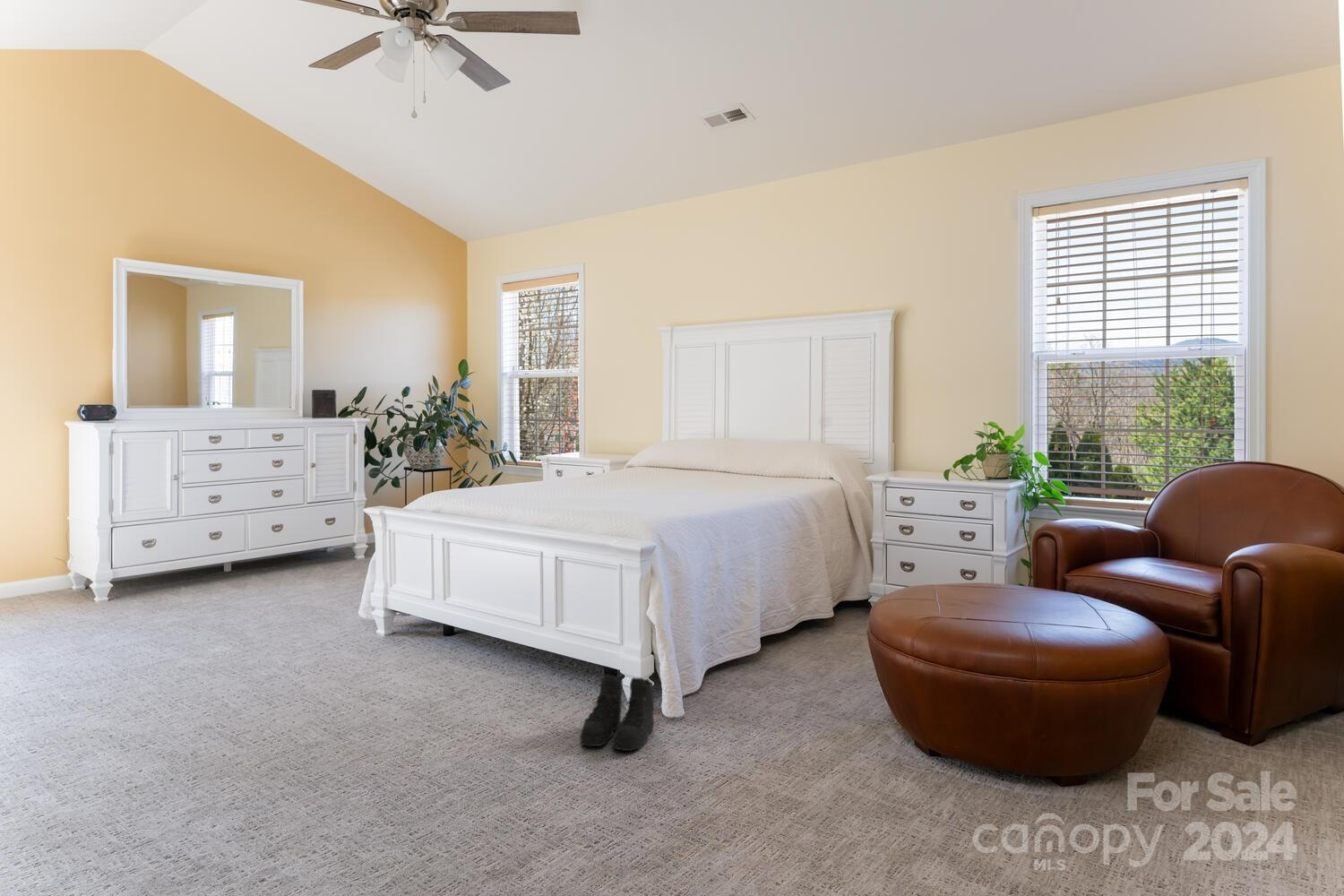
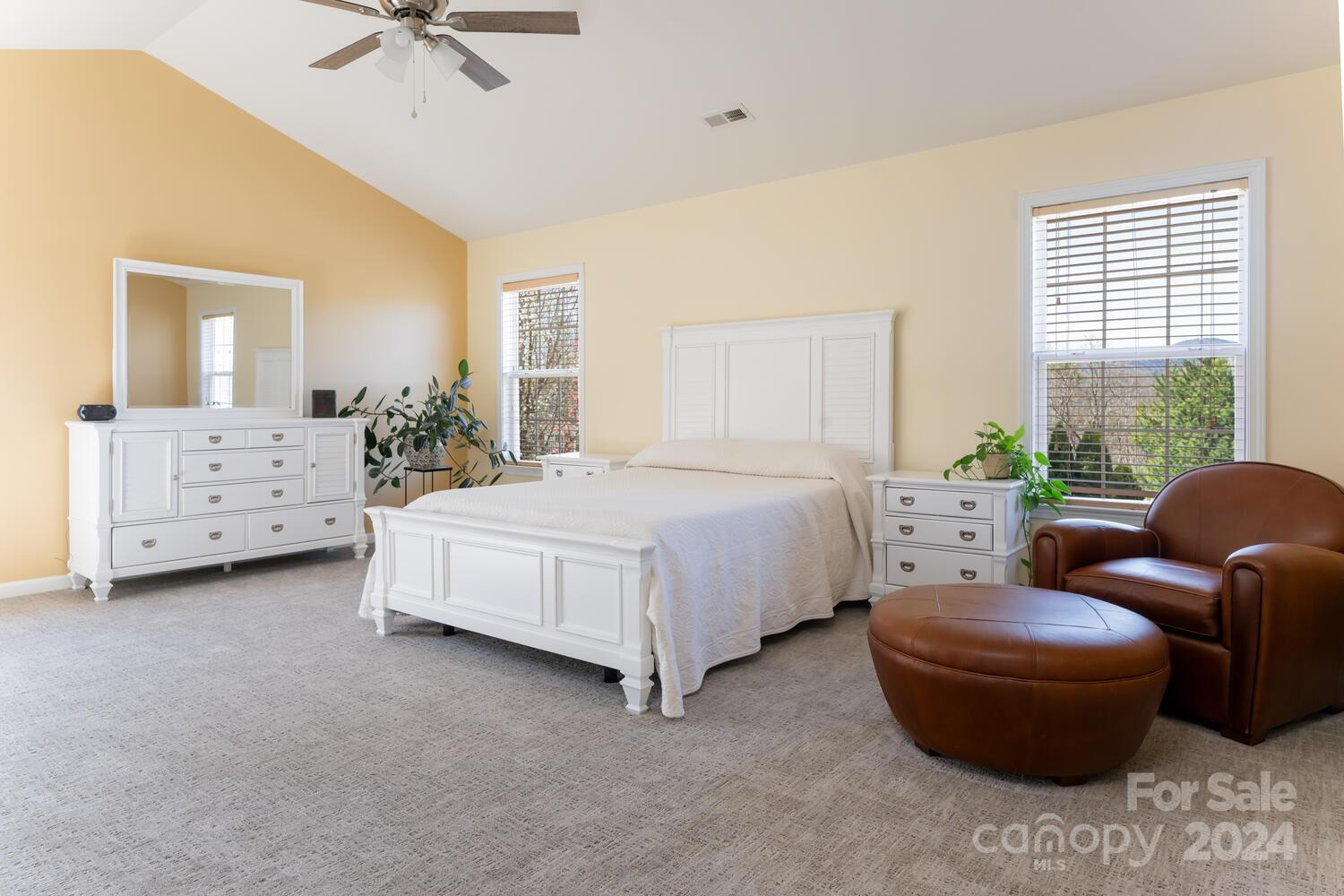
- boots [580,674,655,752]
